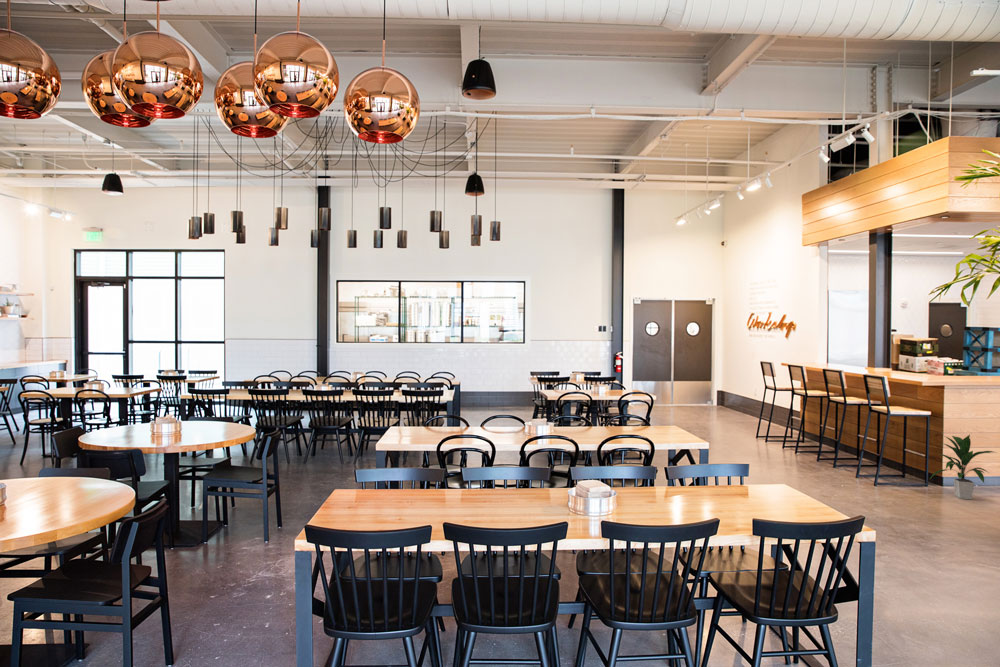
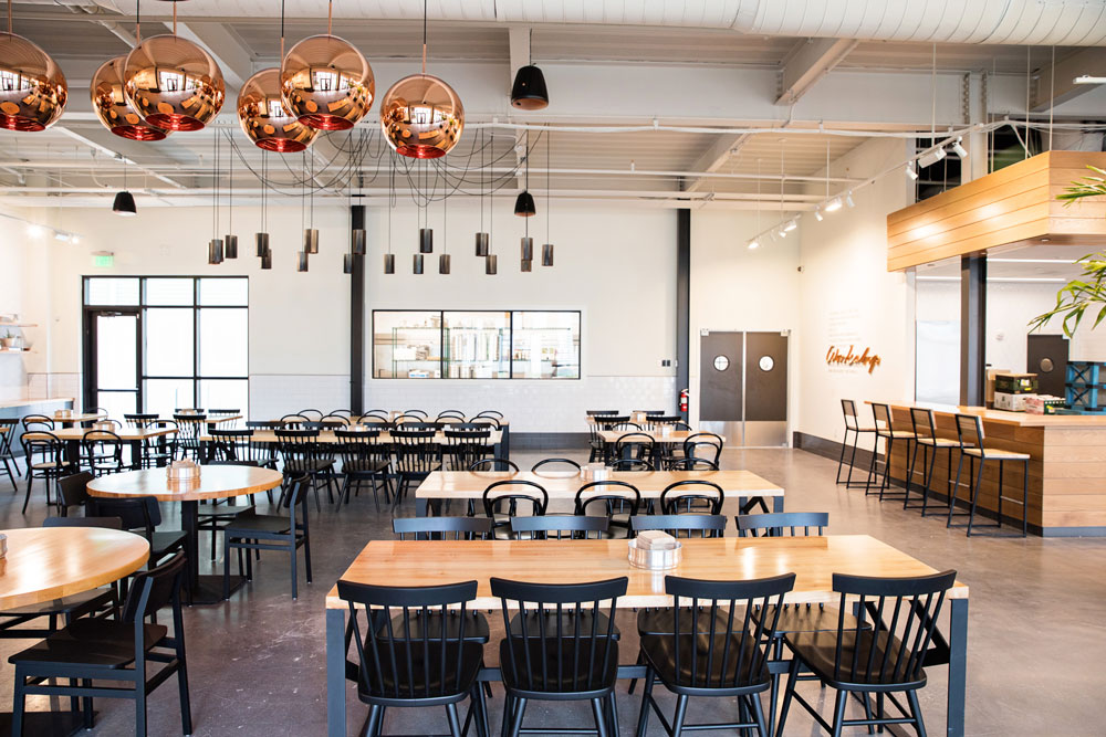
- indoor plant [929,433,999,500]
